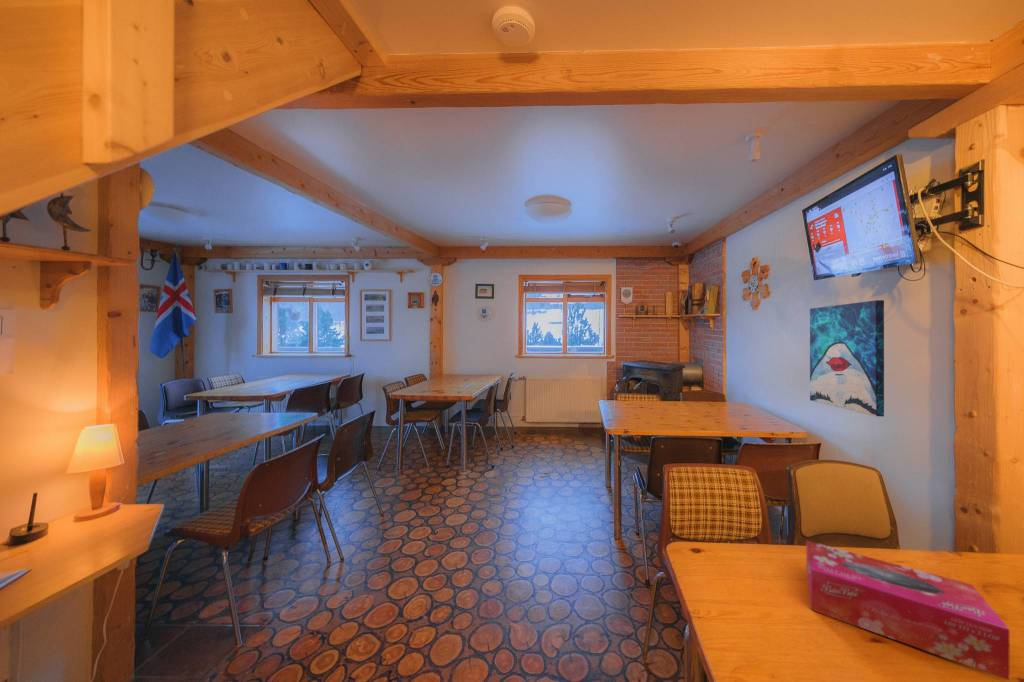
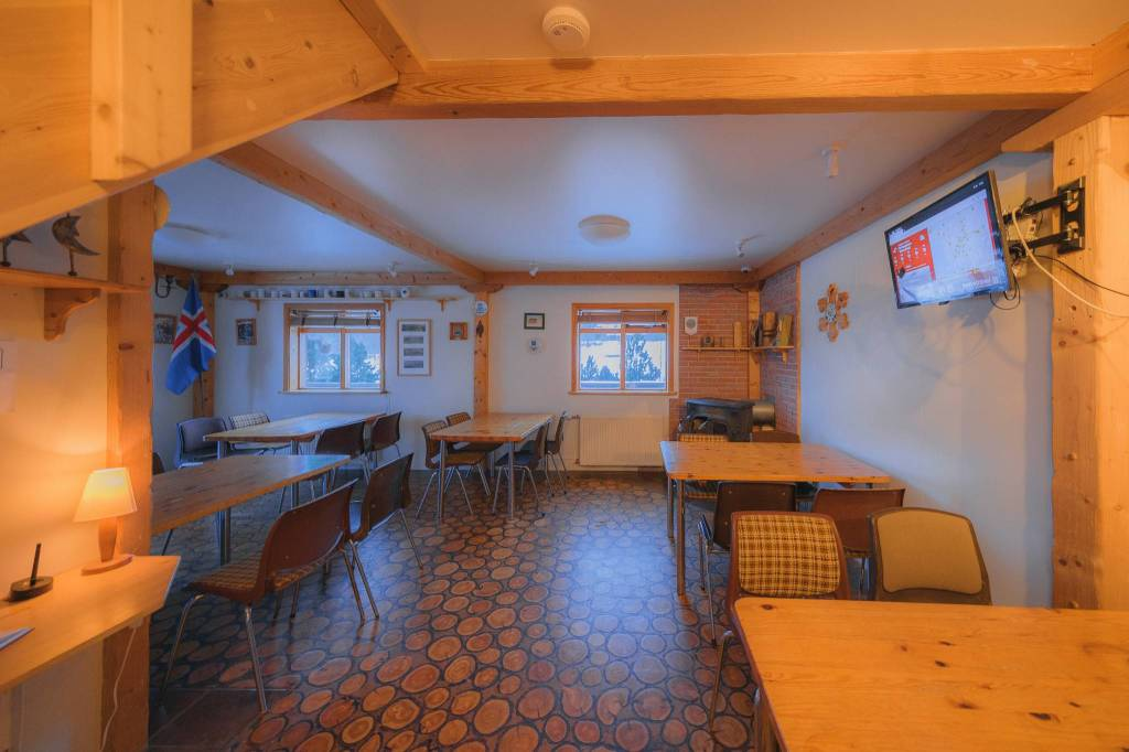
- wall art [809,299,885,418]
- tissue box [805,539,1010,681]
